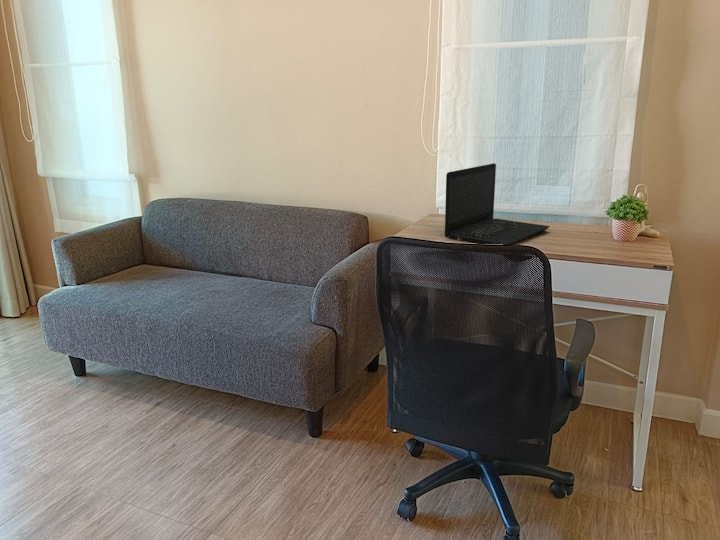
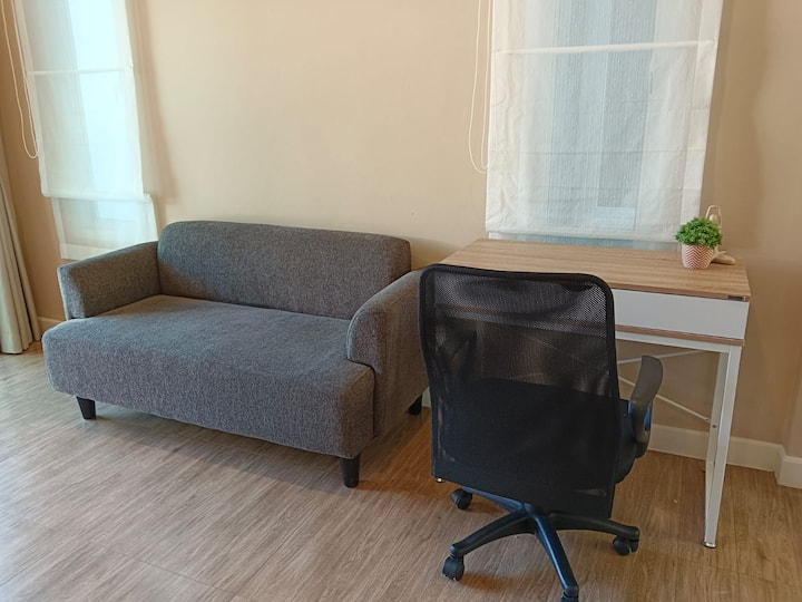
- laptop [444,162,551,246]
